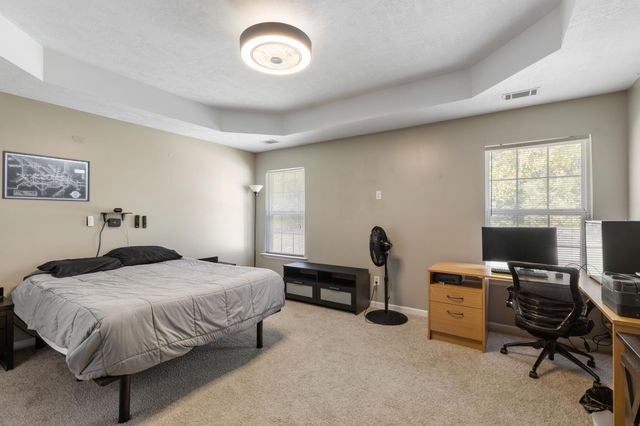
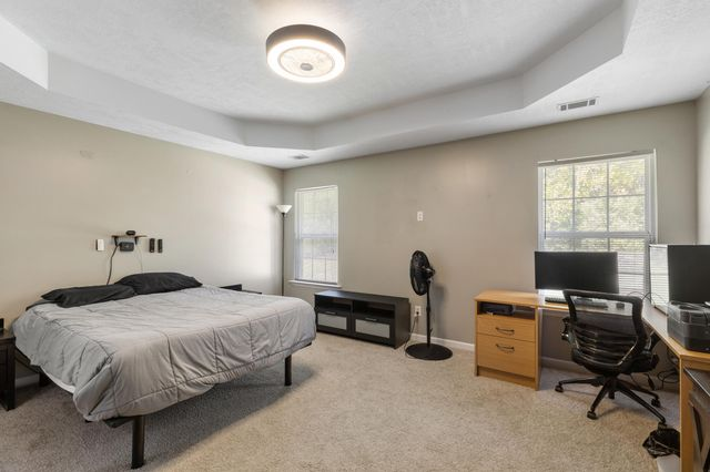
- wall art [1,149,91,203]
